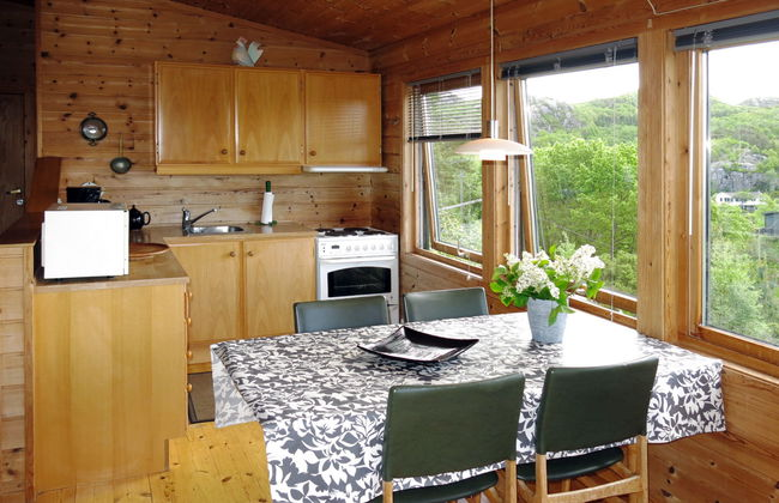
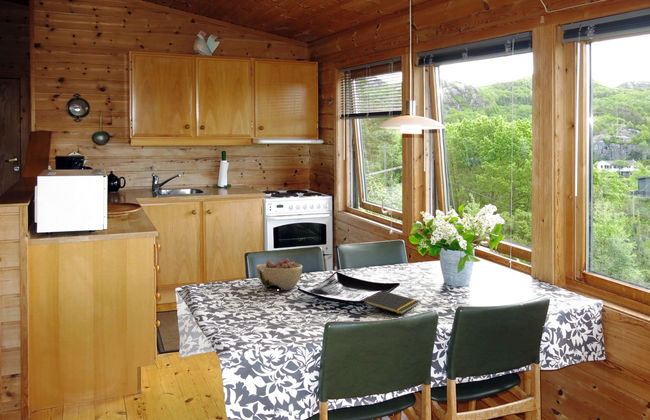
+ bowl [255,257,303,291]
+ notepad [363,290,420,315]
